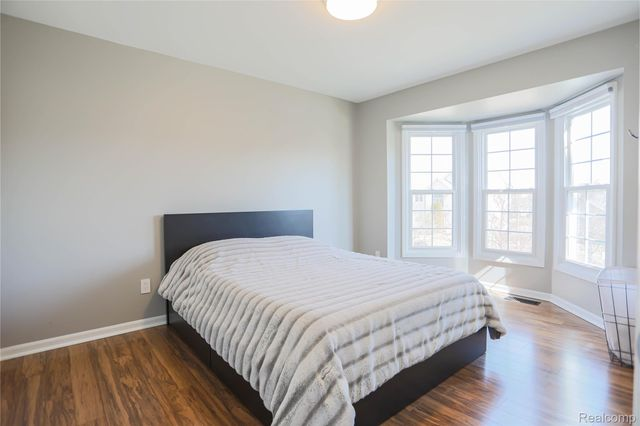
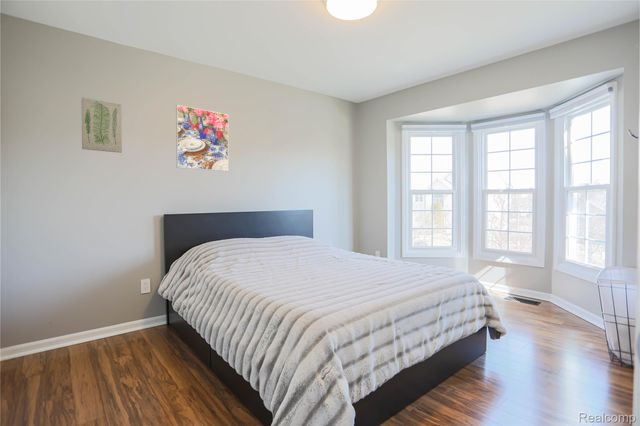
+ wall art [81,97,123,154]
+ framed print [175,104,230,172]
